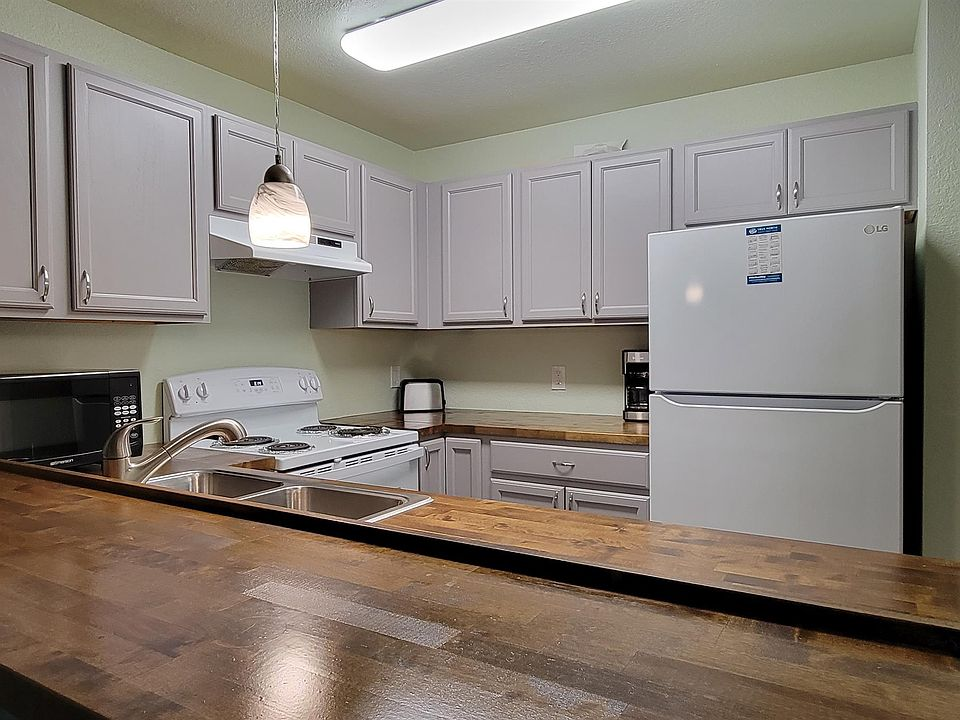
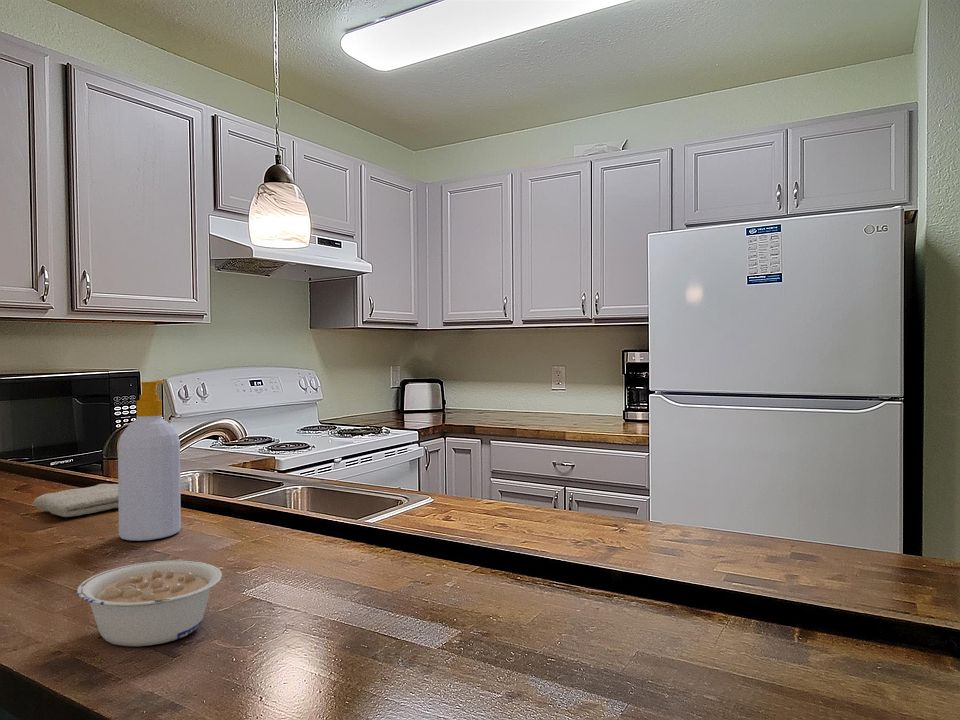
+ washcloth [32,483,119,518]
+ soap bottle [117,379,182,542]
+ legume [76,560,223,647]
